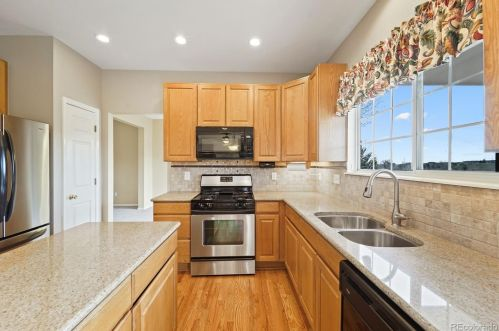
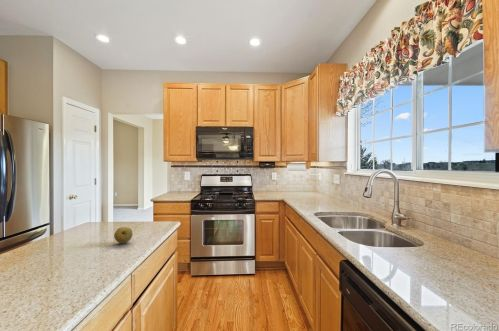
+ fruit [113,226,134,244]
